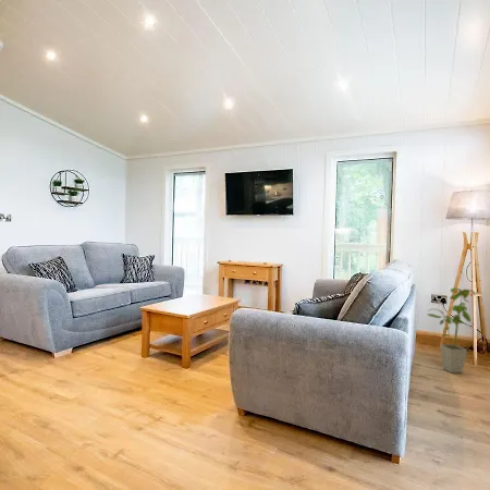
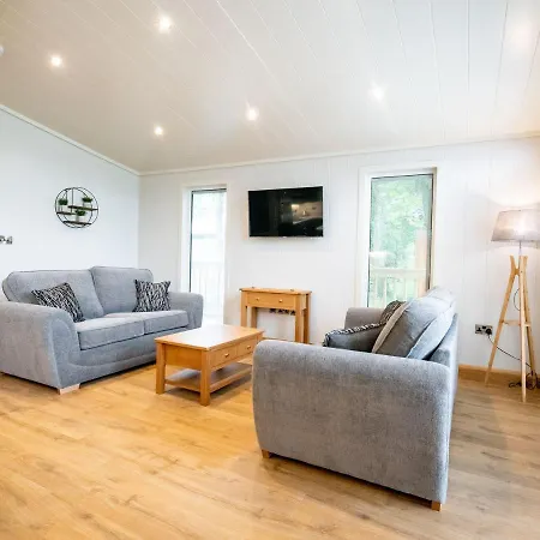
- house plant [427,287,477,375]
